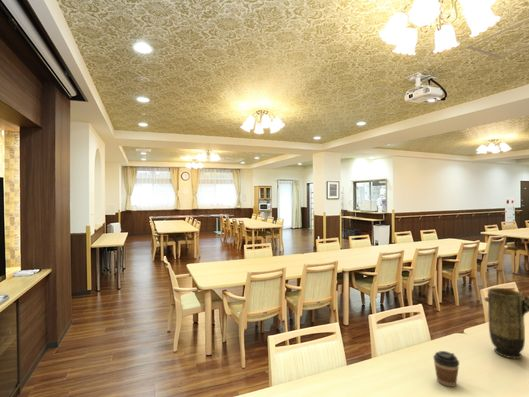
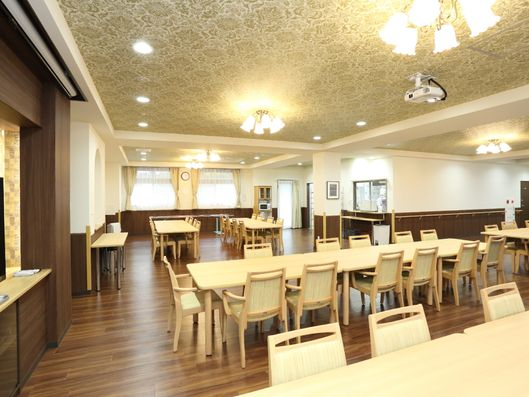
- vase [483,287,529,359]
- coffee cup [432,350,460,388]
